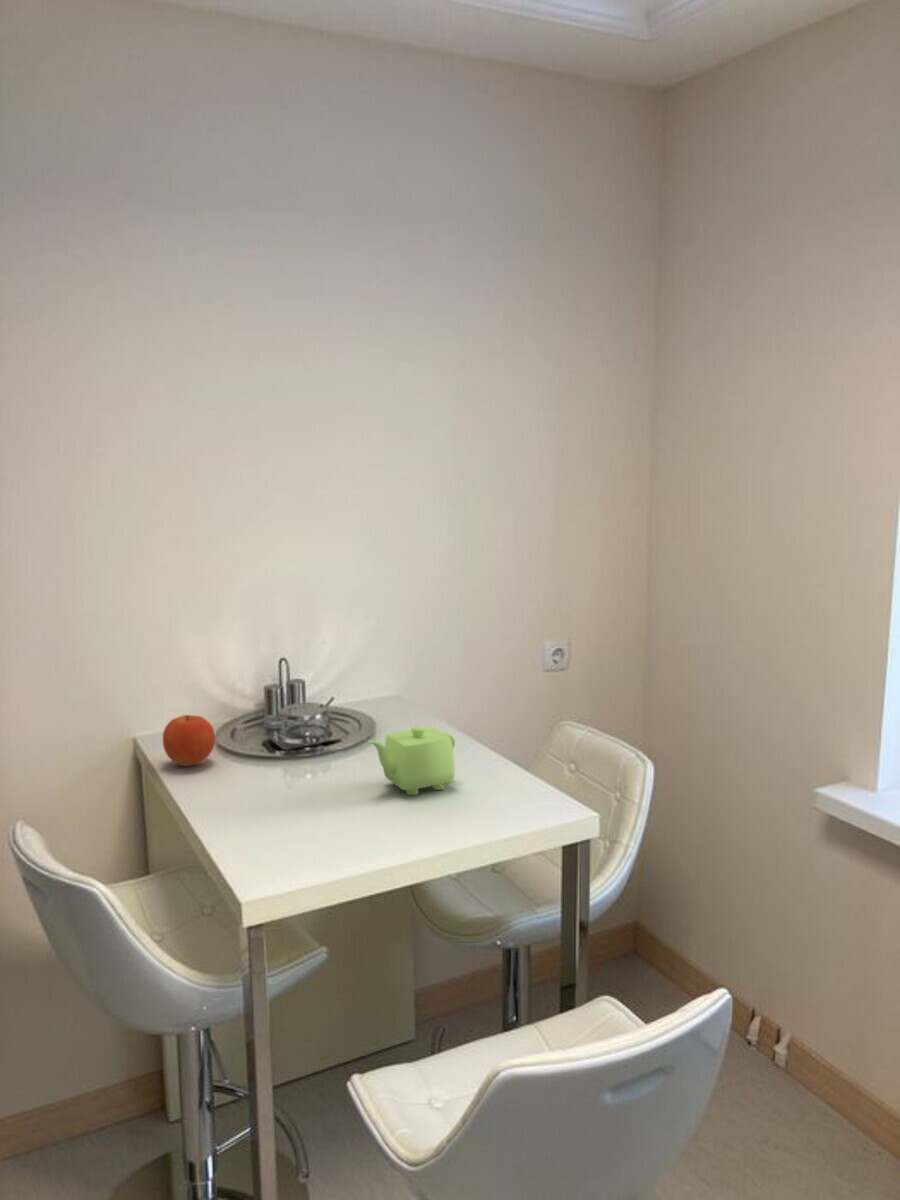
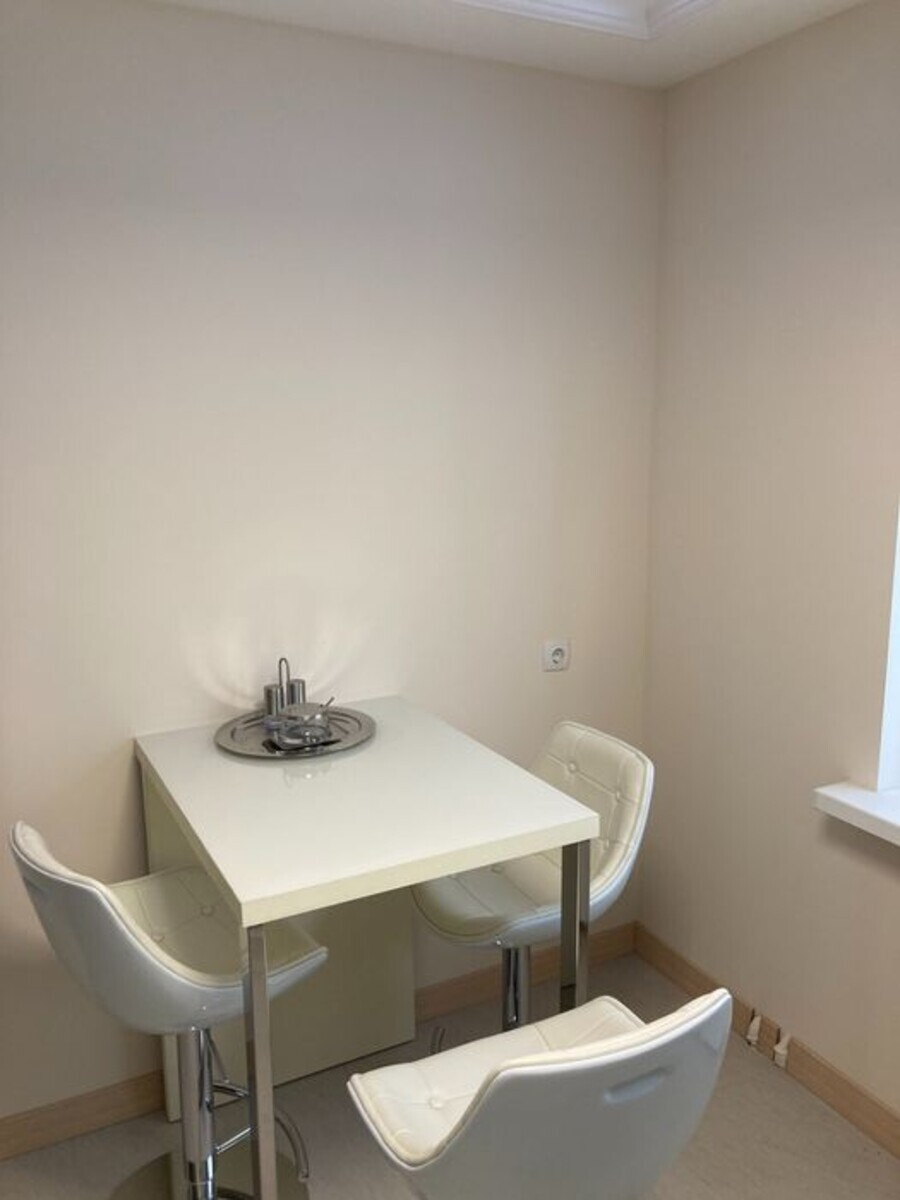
- fruit [162,714,216,767]
- teapot [367,725,456,796]
